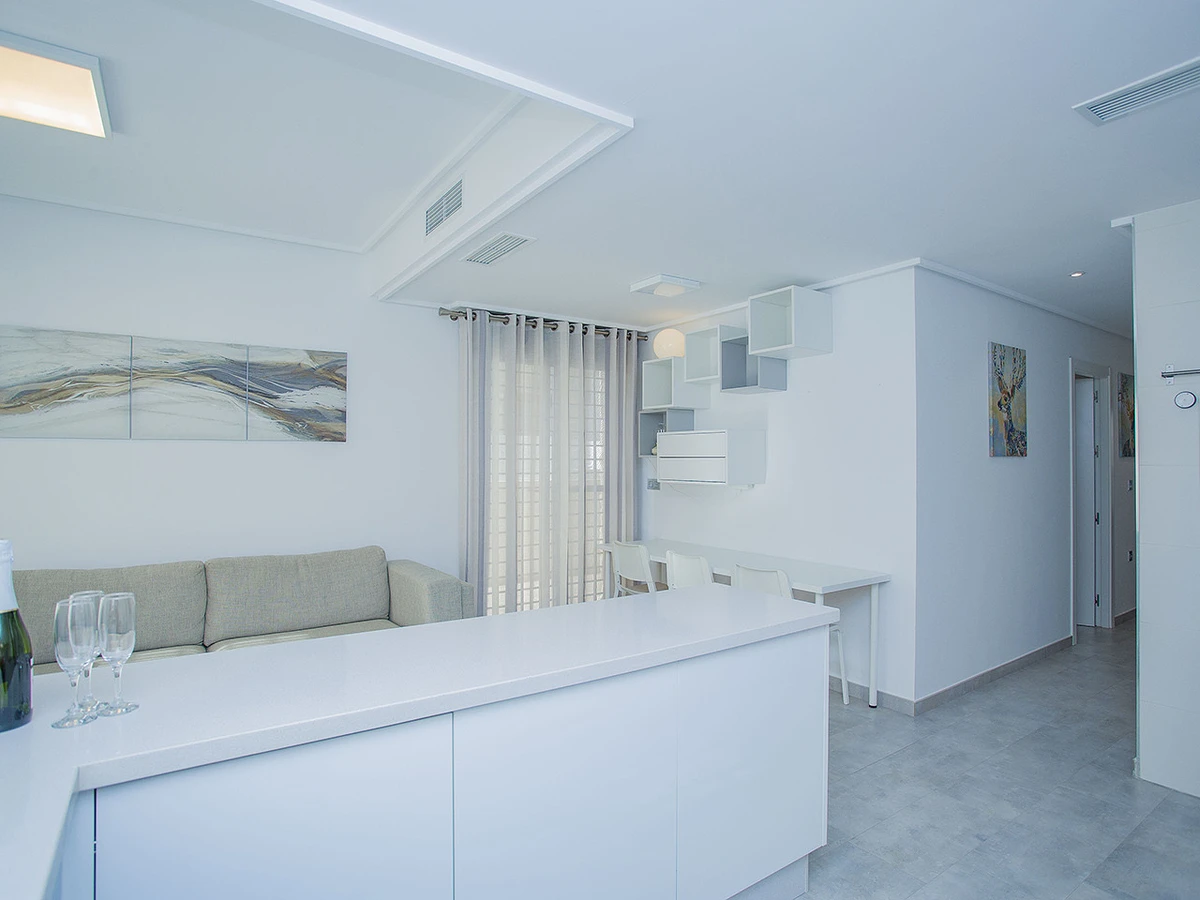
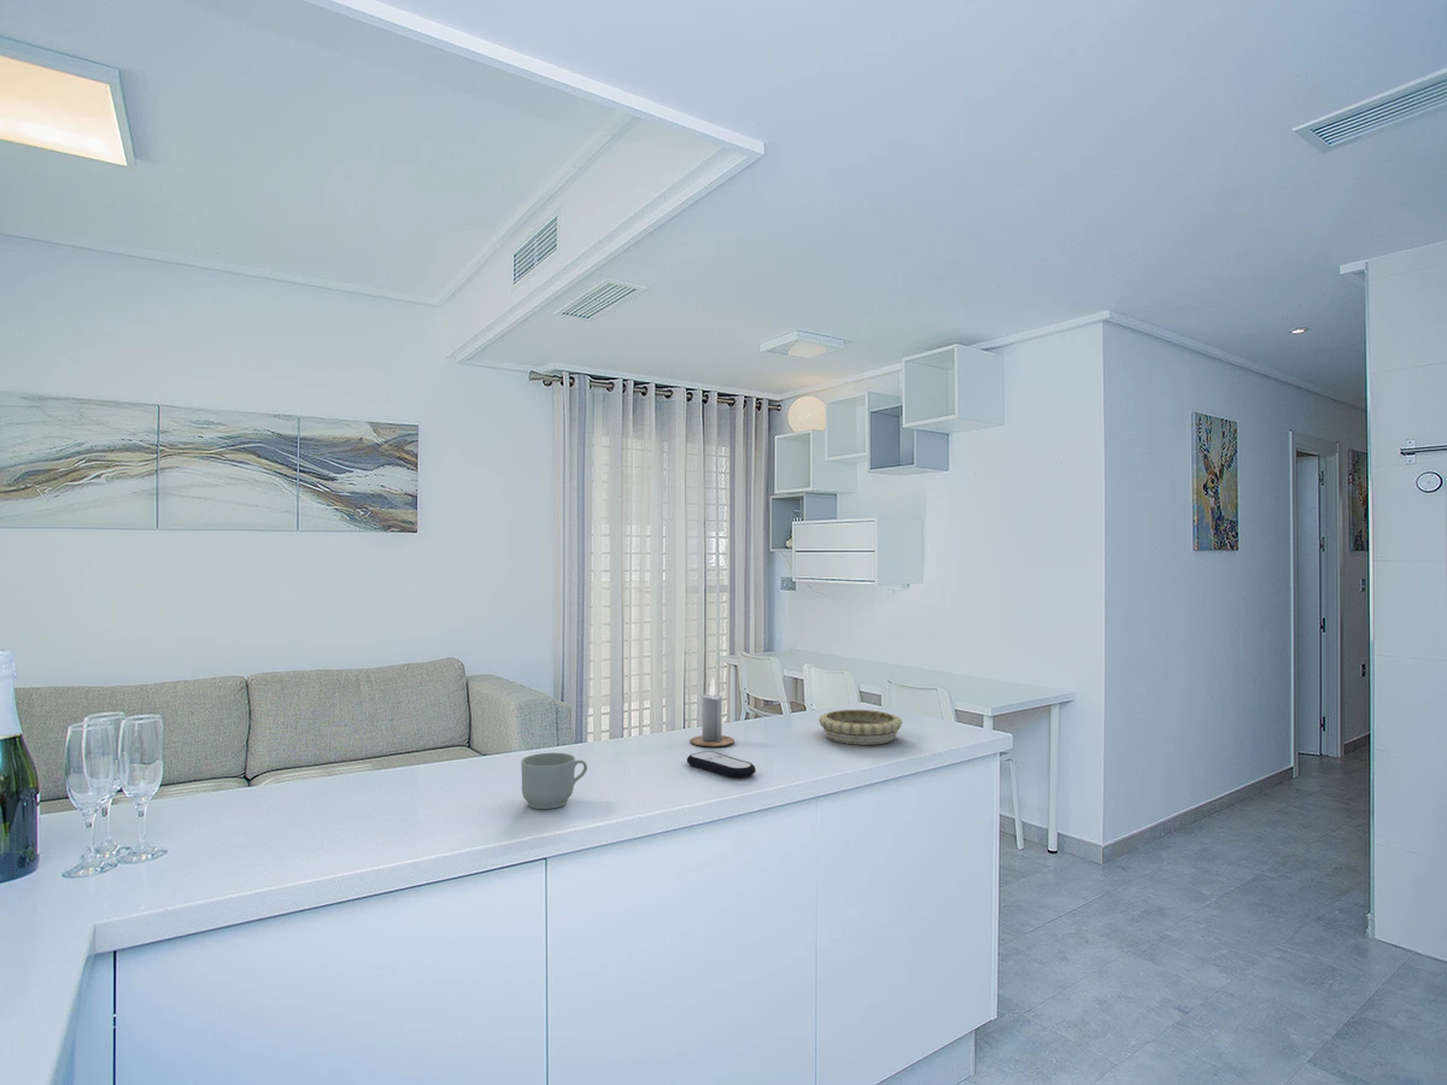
+ decorative bowl [818,709,903,746]
+ mug [520,751,588,810]
+ remote control [686,750,757,779]
+ candle [689,678,736,747]
